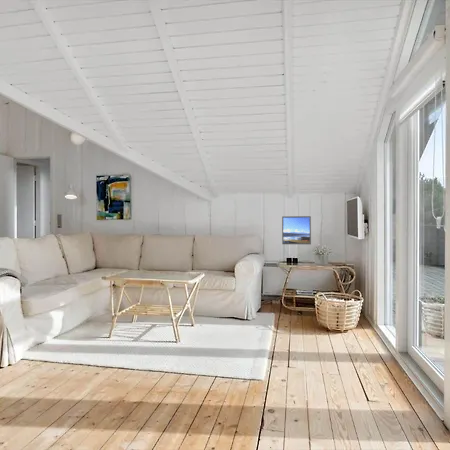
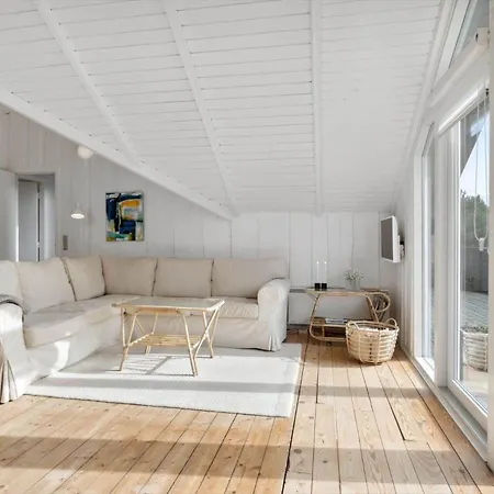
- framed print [281,215,312,245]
